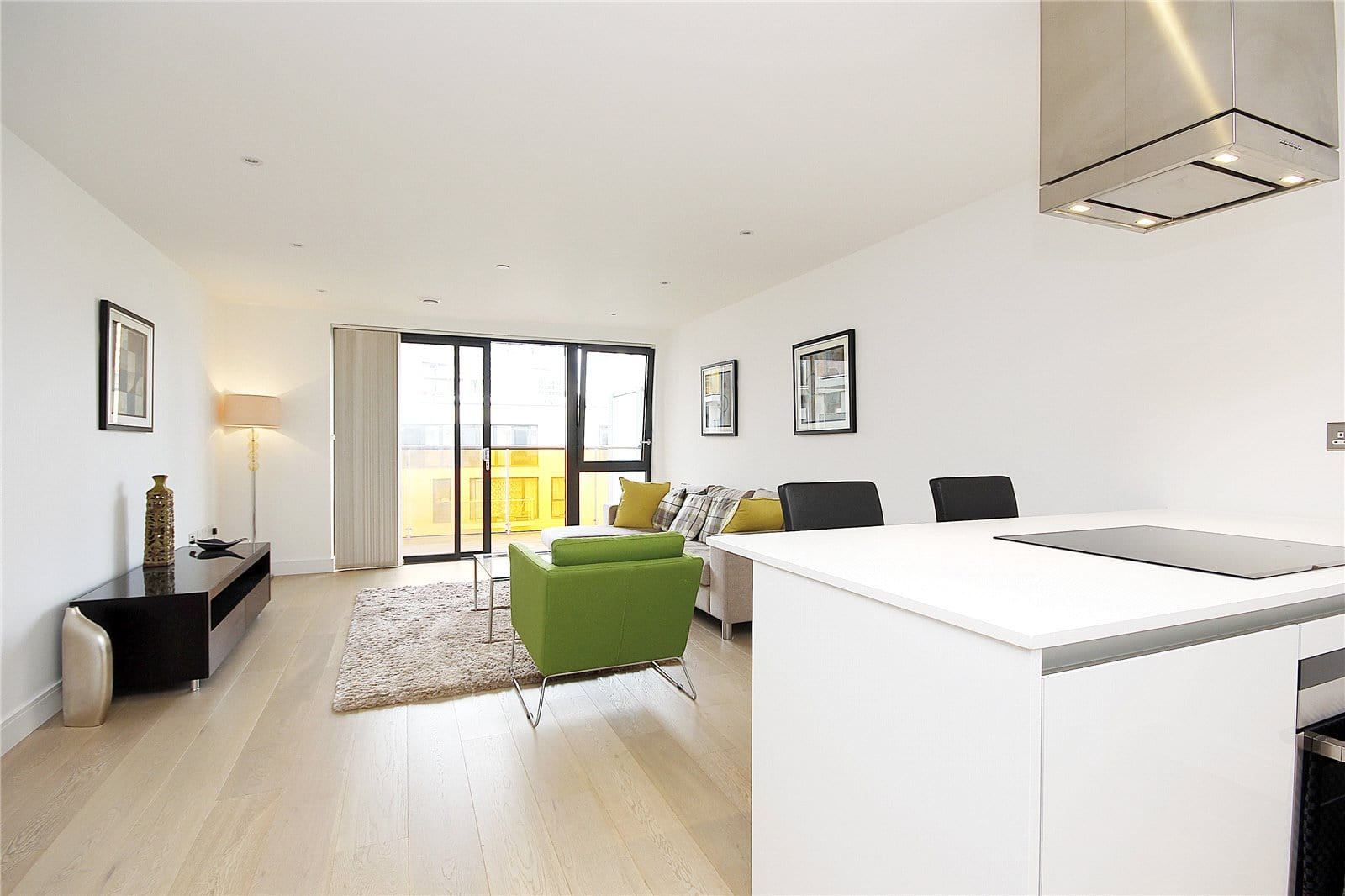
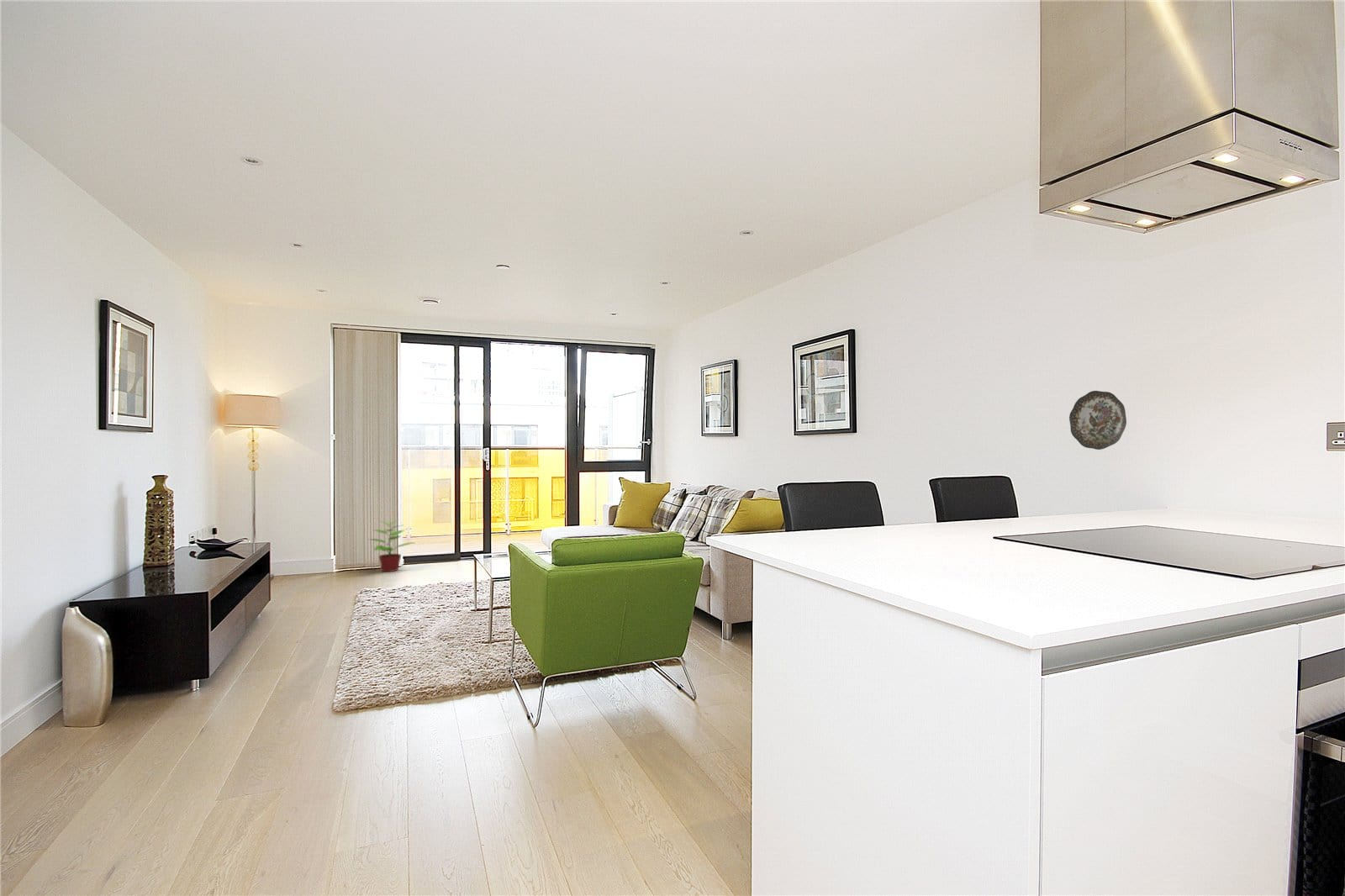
+ potted plant [368,519,414,572]
+ decorative plate [1068,390,1127,451]
